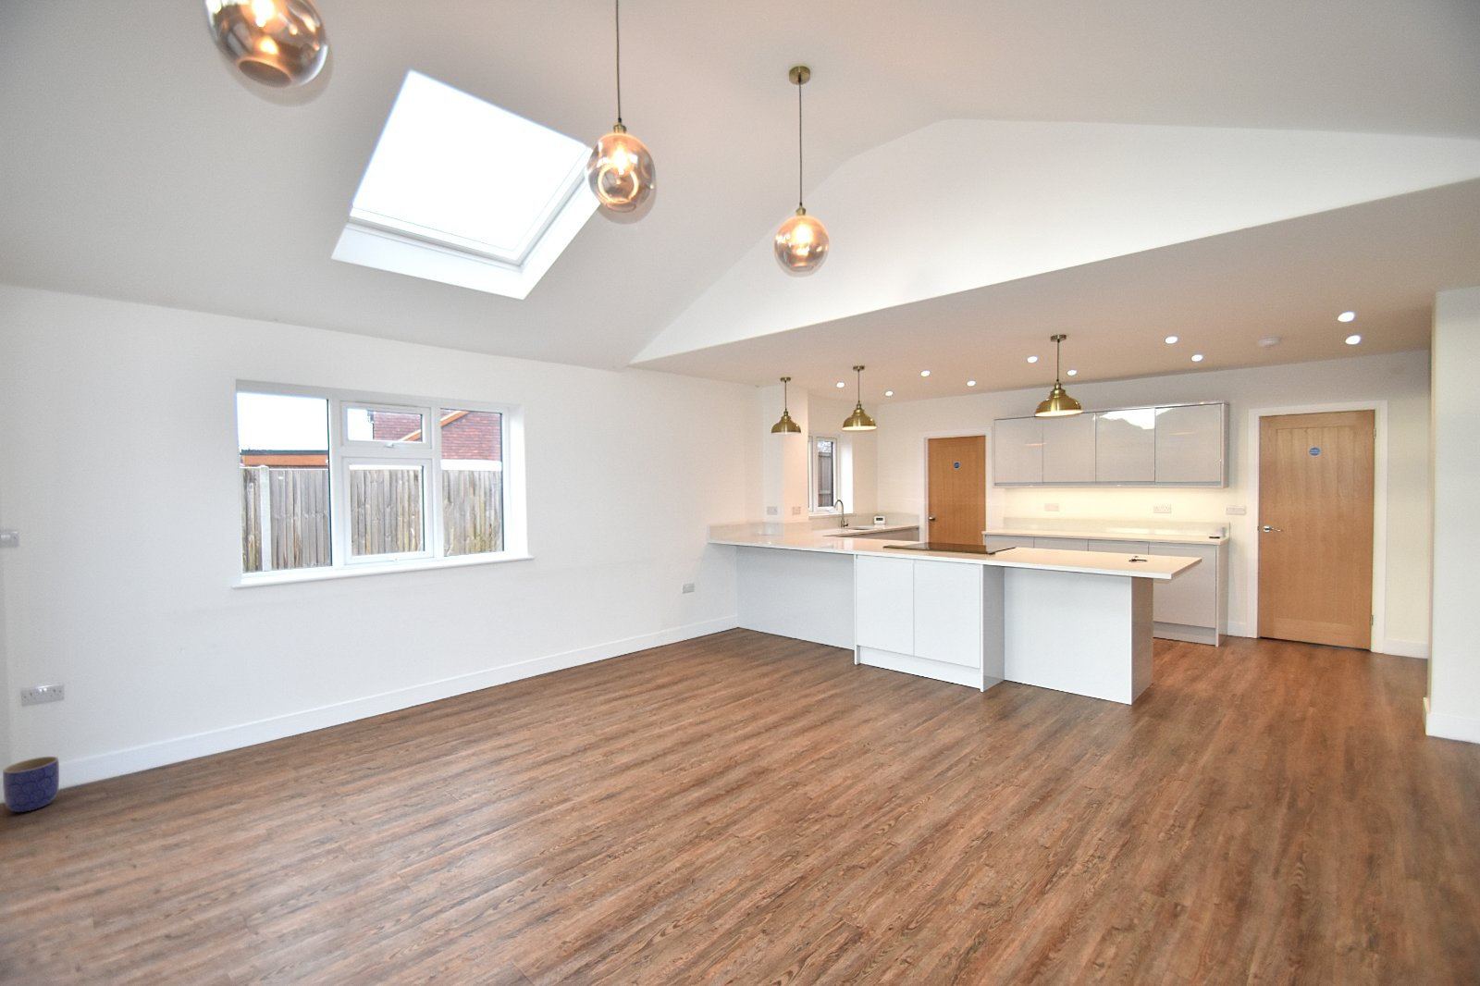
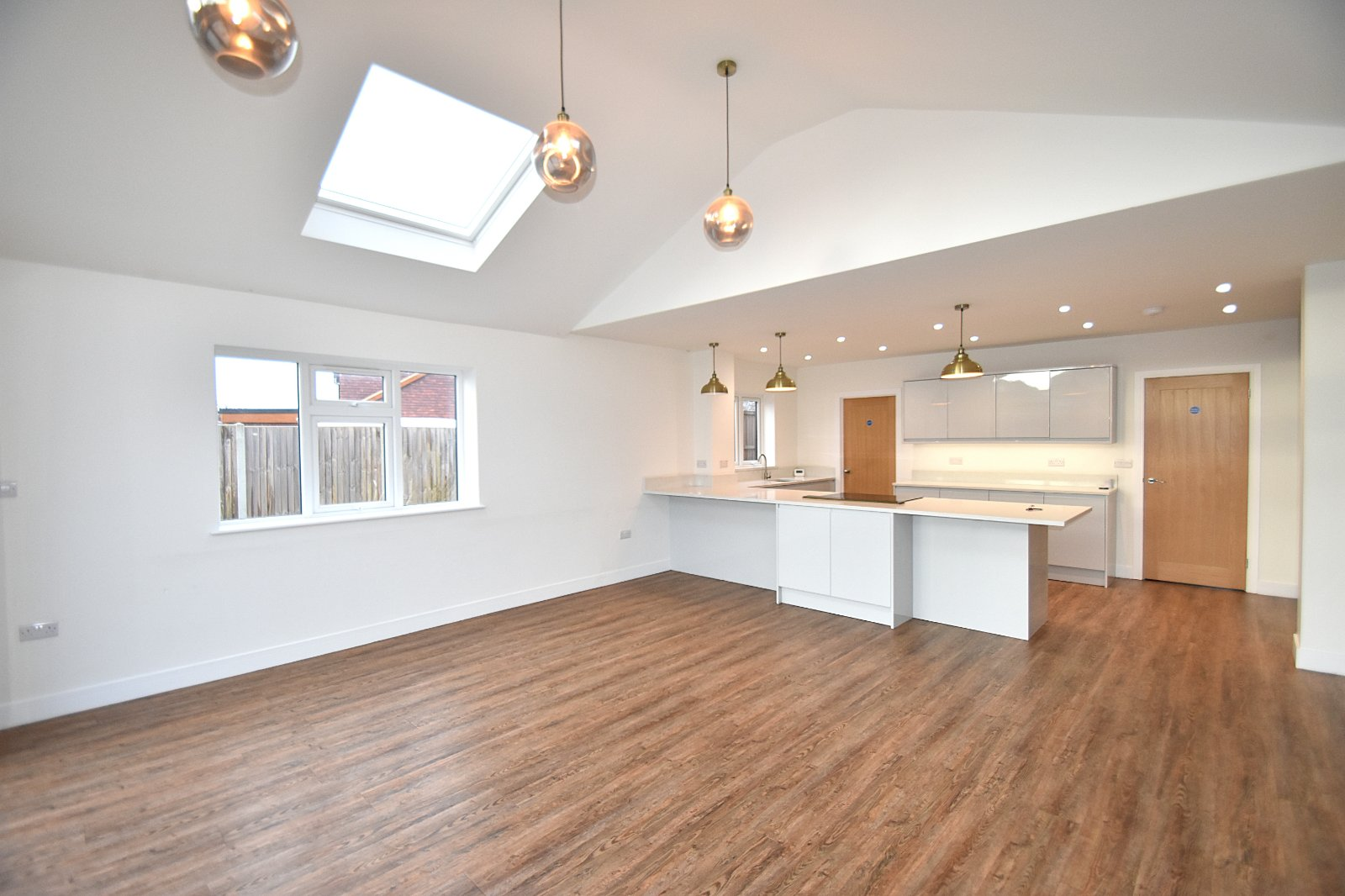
- planter [2,756,61,813]
